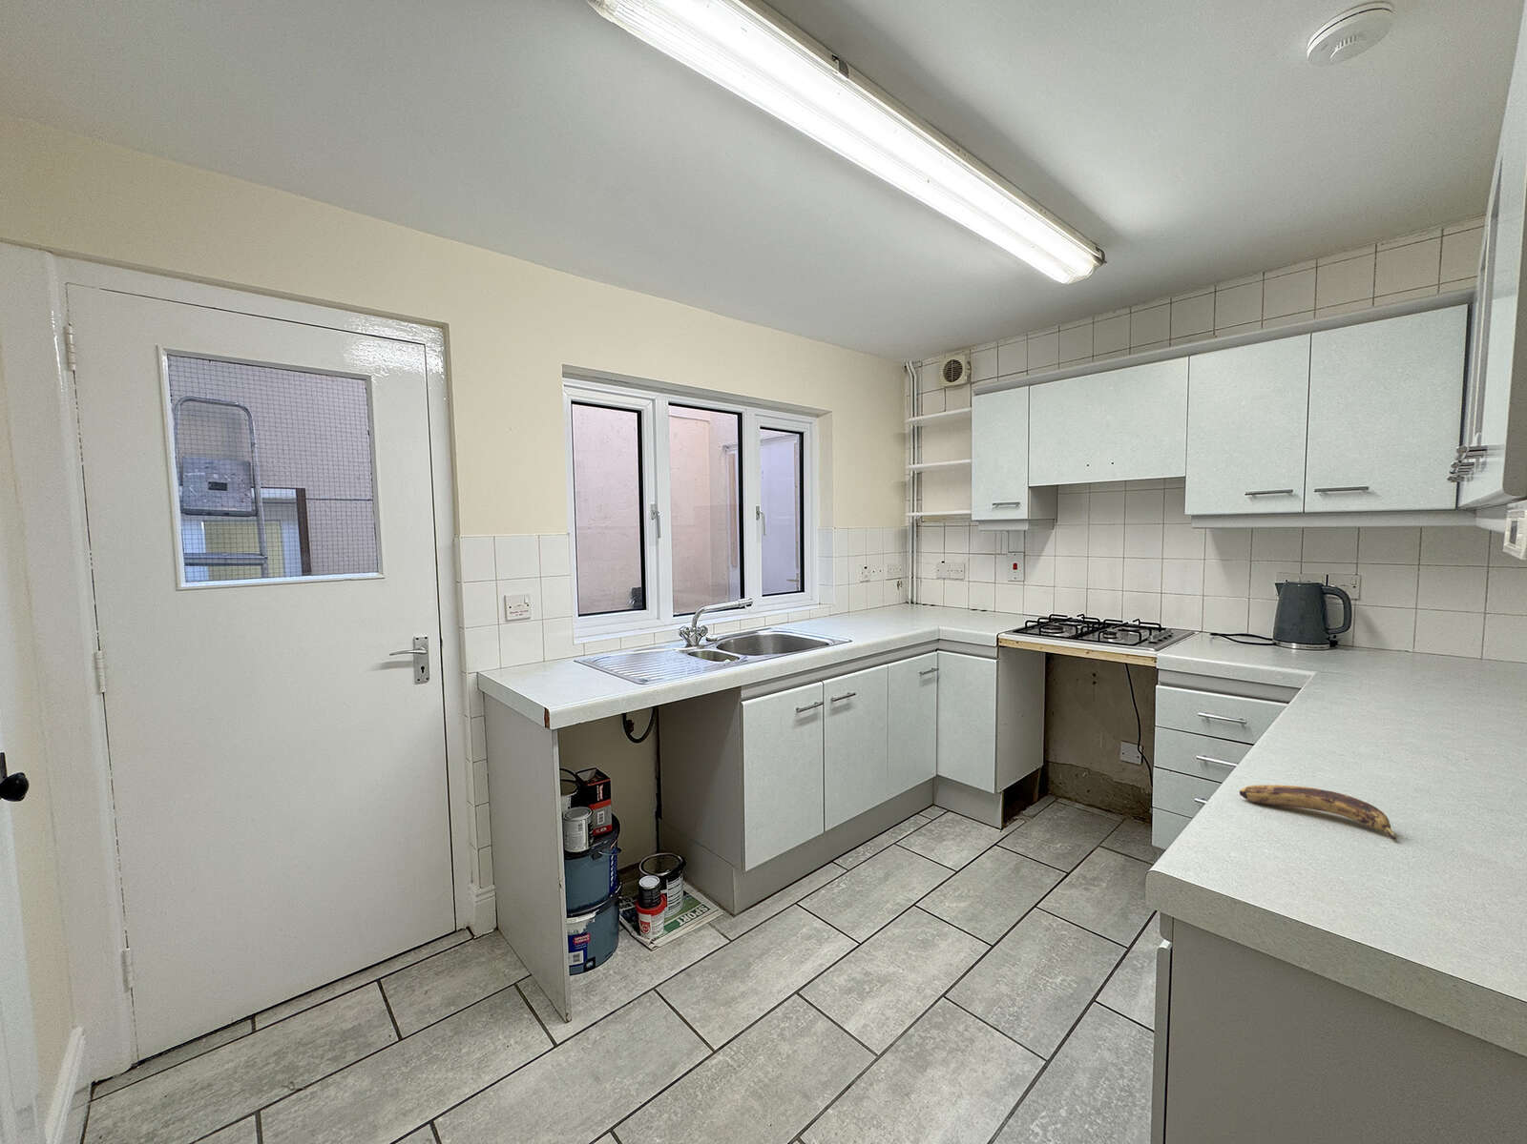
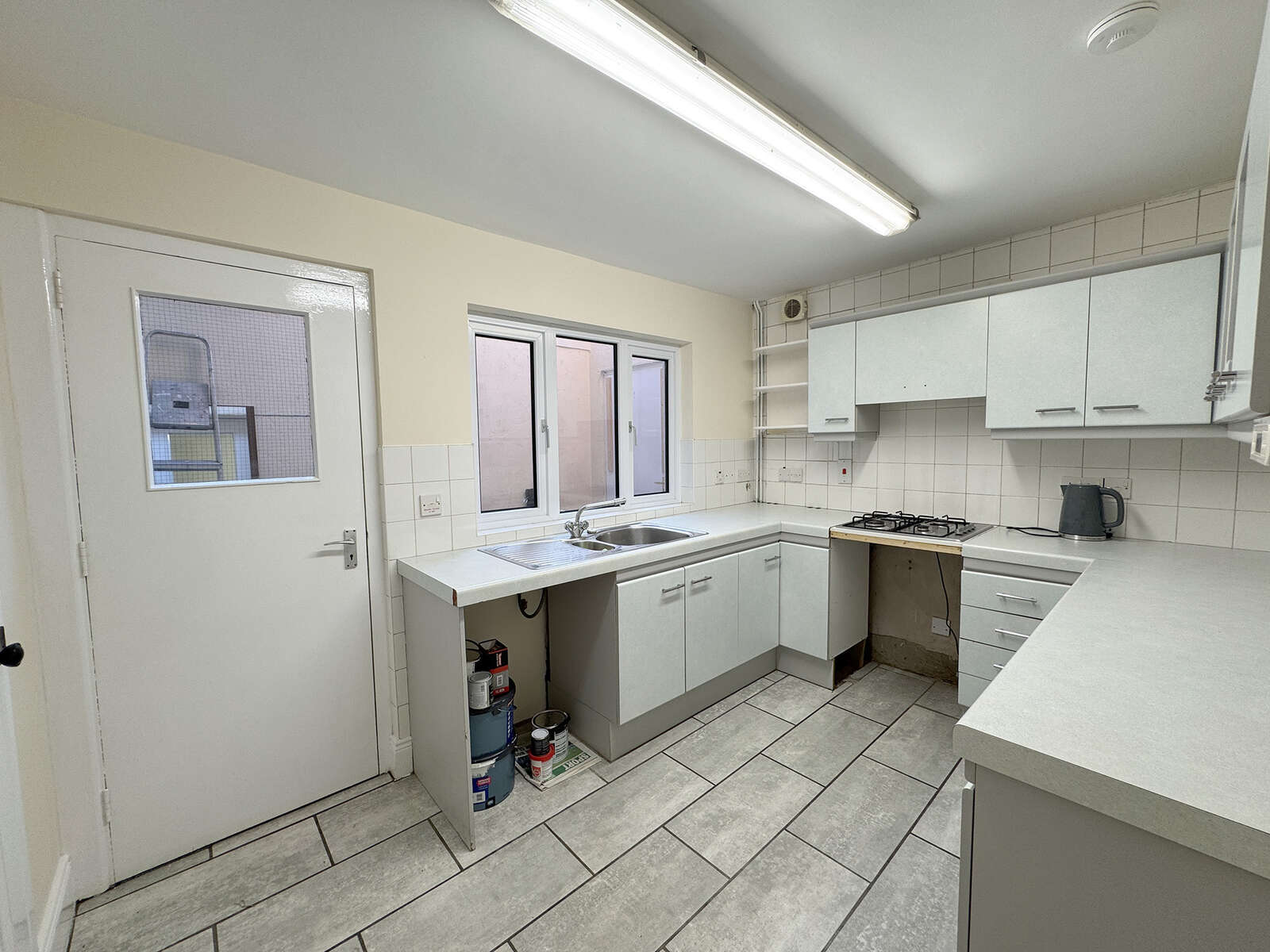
- banana [1238,785,1397,841]
